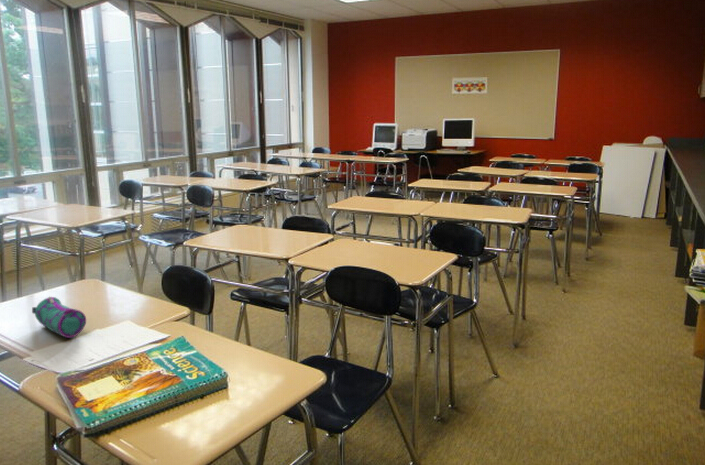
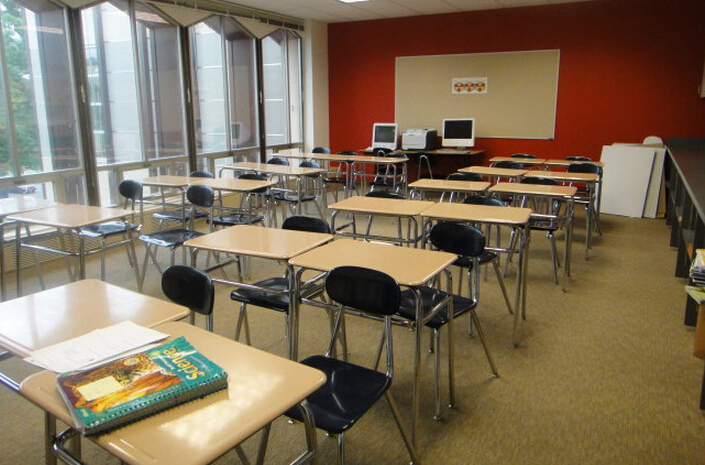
- pencil case [31,296,87,339]
